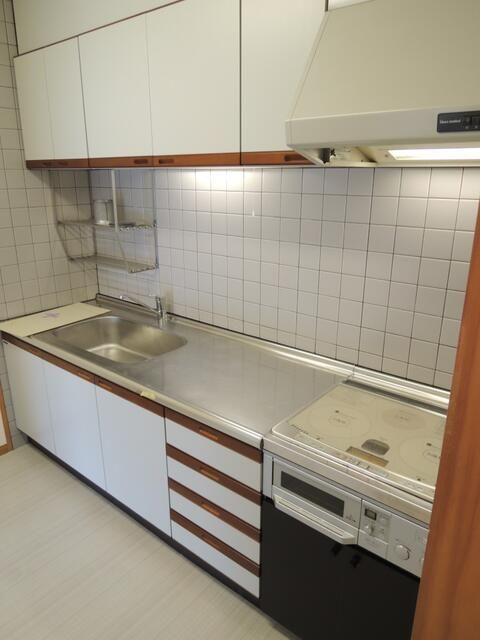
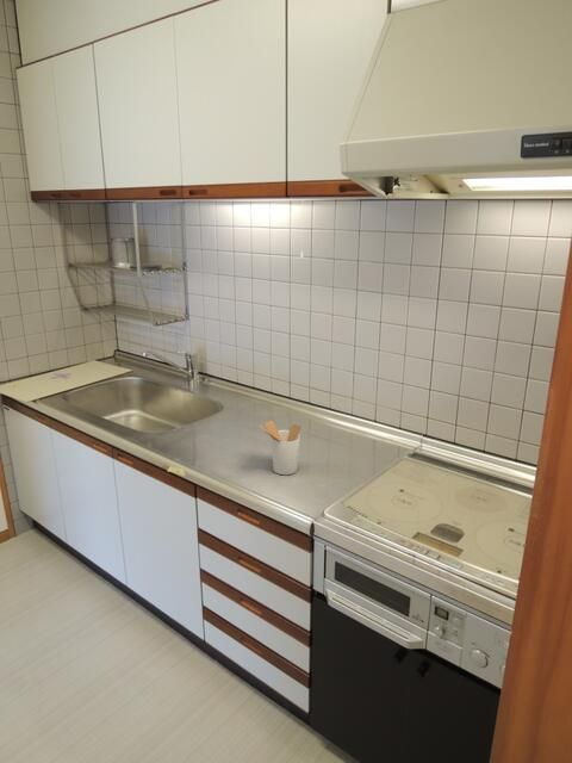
+ utensil holder [259,420,301,476]
